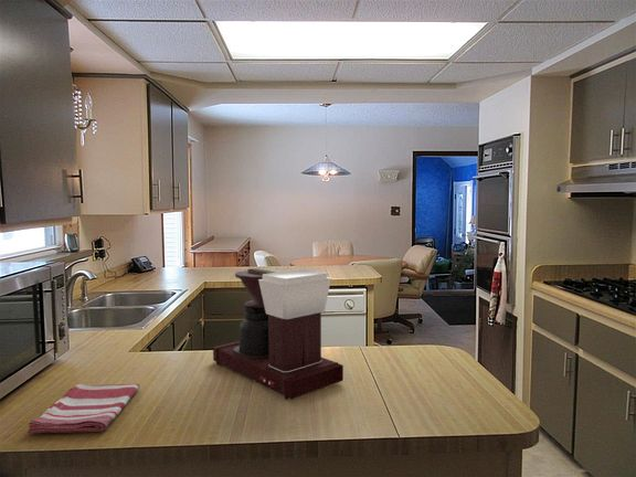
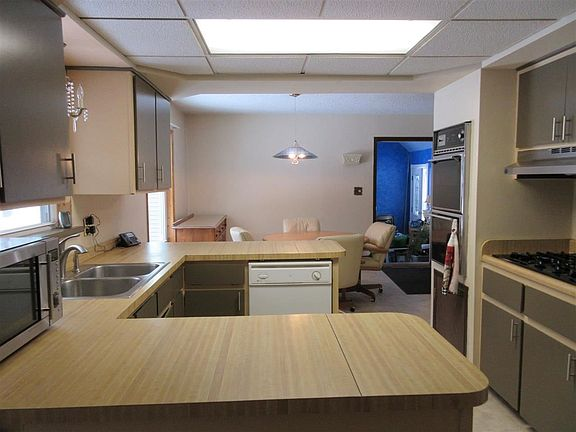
- dish towel [26,383,141,435]
- coffee maker [212,267,344,401]
